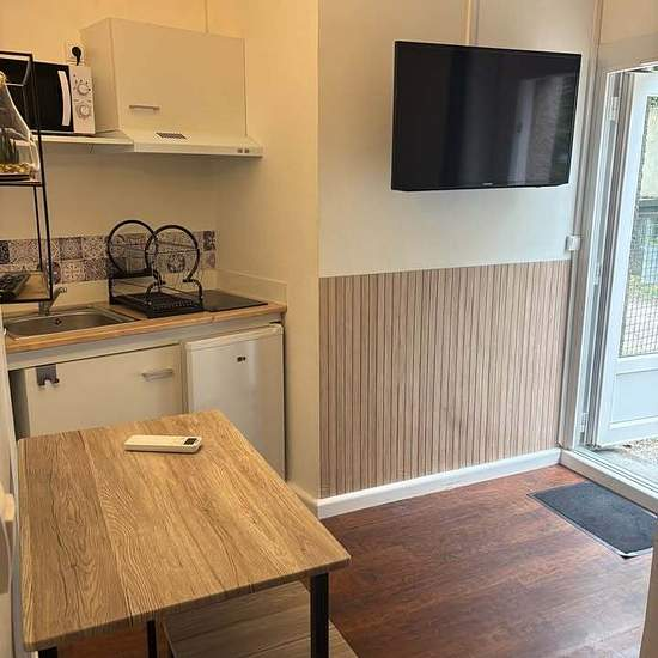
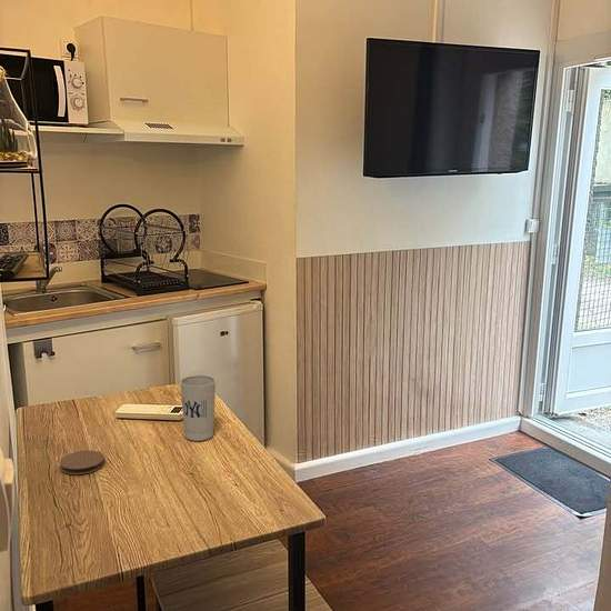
+ cup [179,374,217,442]
+ coaster [59,449,106,475]
